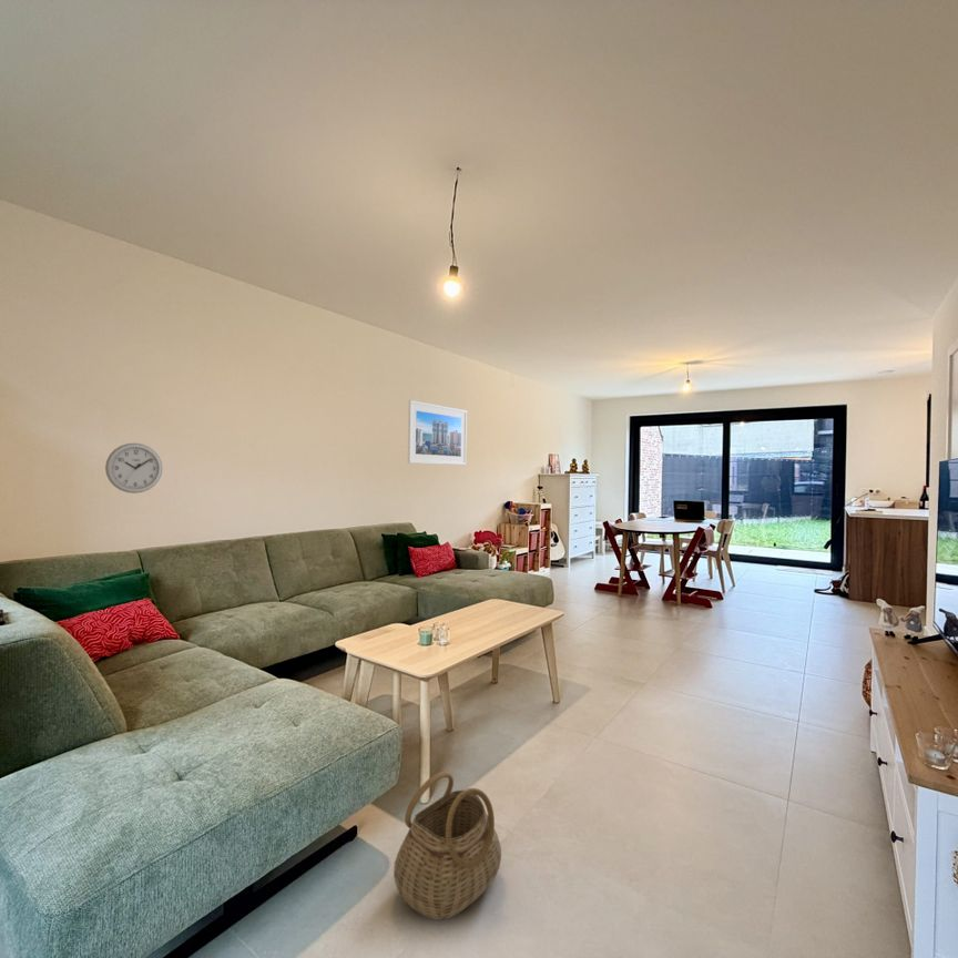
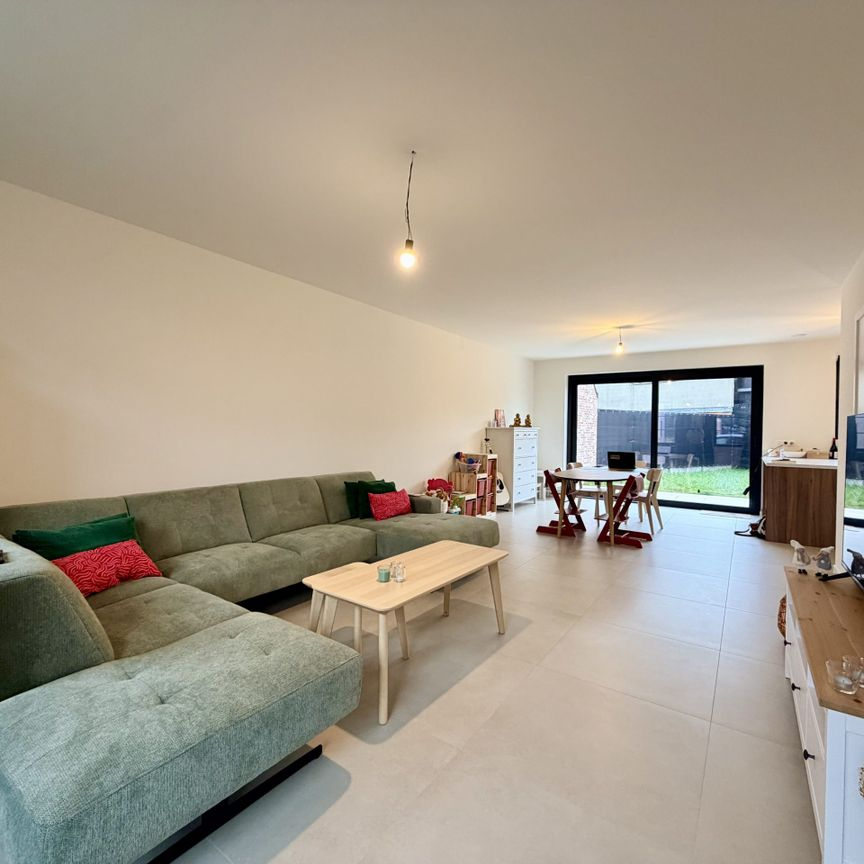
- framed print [407,399,468,466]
- basket [393,770,502,921]
- wall clock [104,442,164,495]
